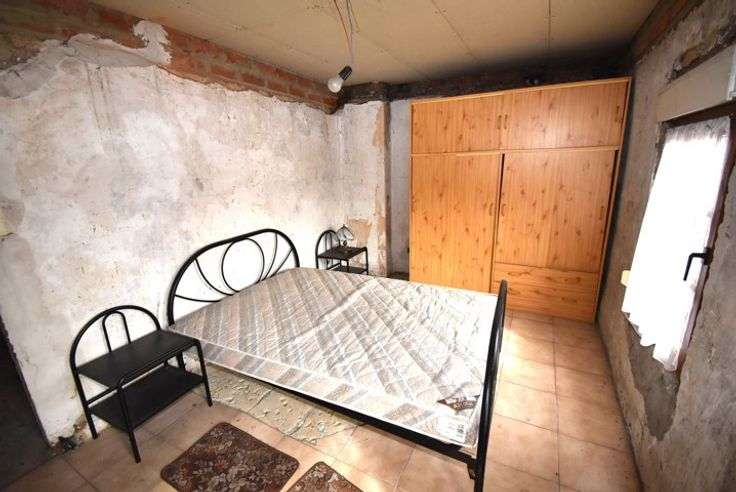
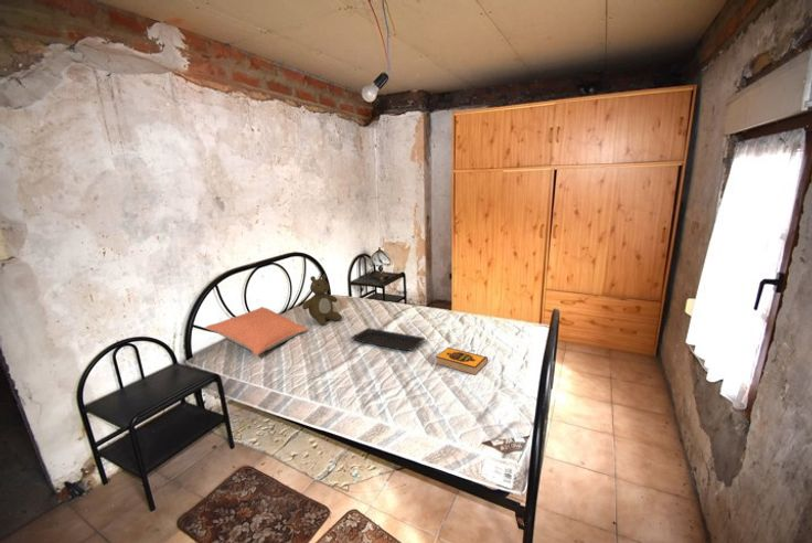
+ serving tray [350,327,426,352]
+ teddy bear [301,273,343,327]
+ hardback book [435,347,489,376]
+ pillow [204,306,308,356]
